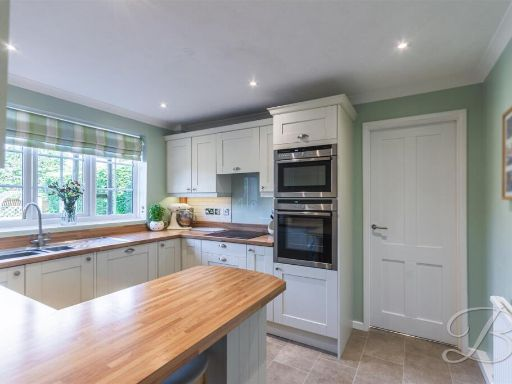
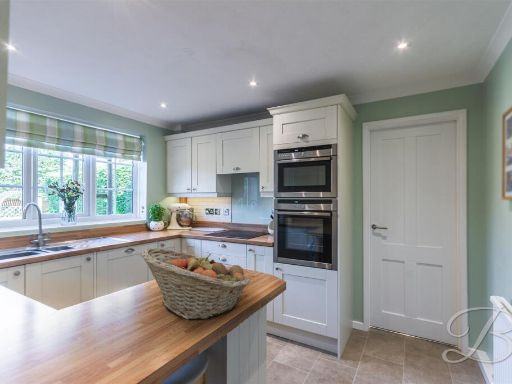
+ fruit basket [140,247,251,321]
